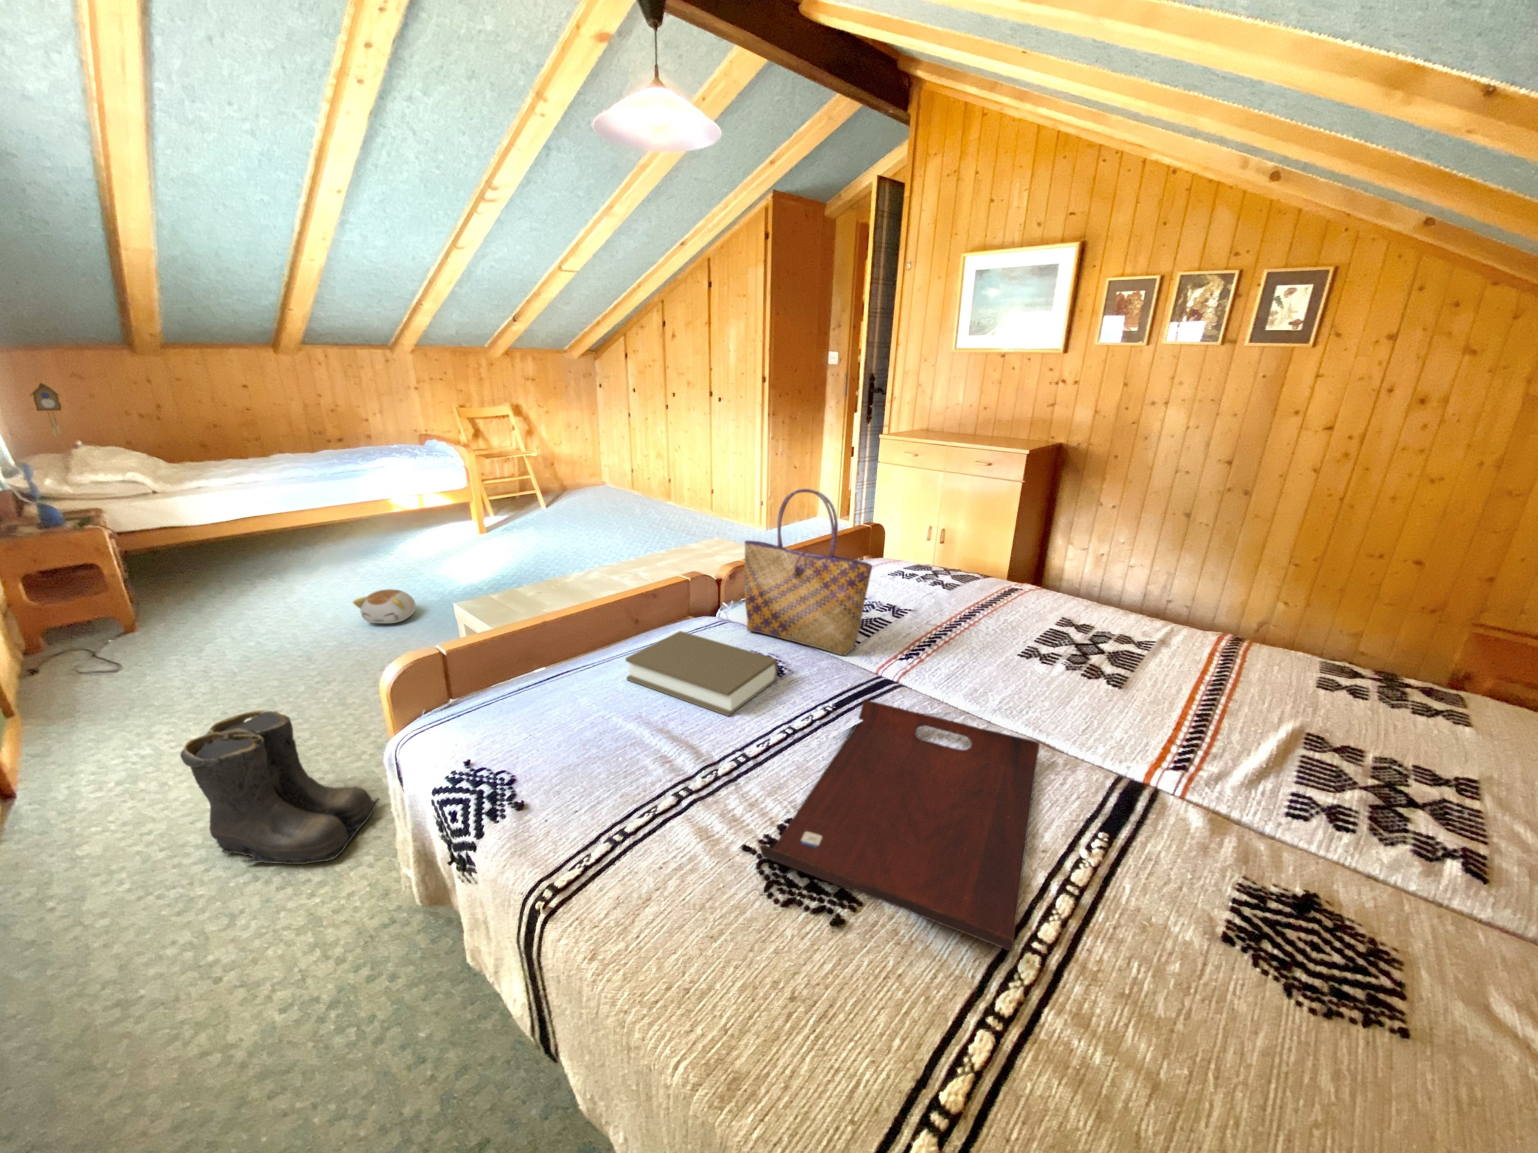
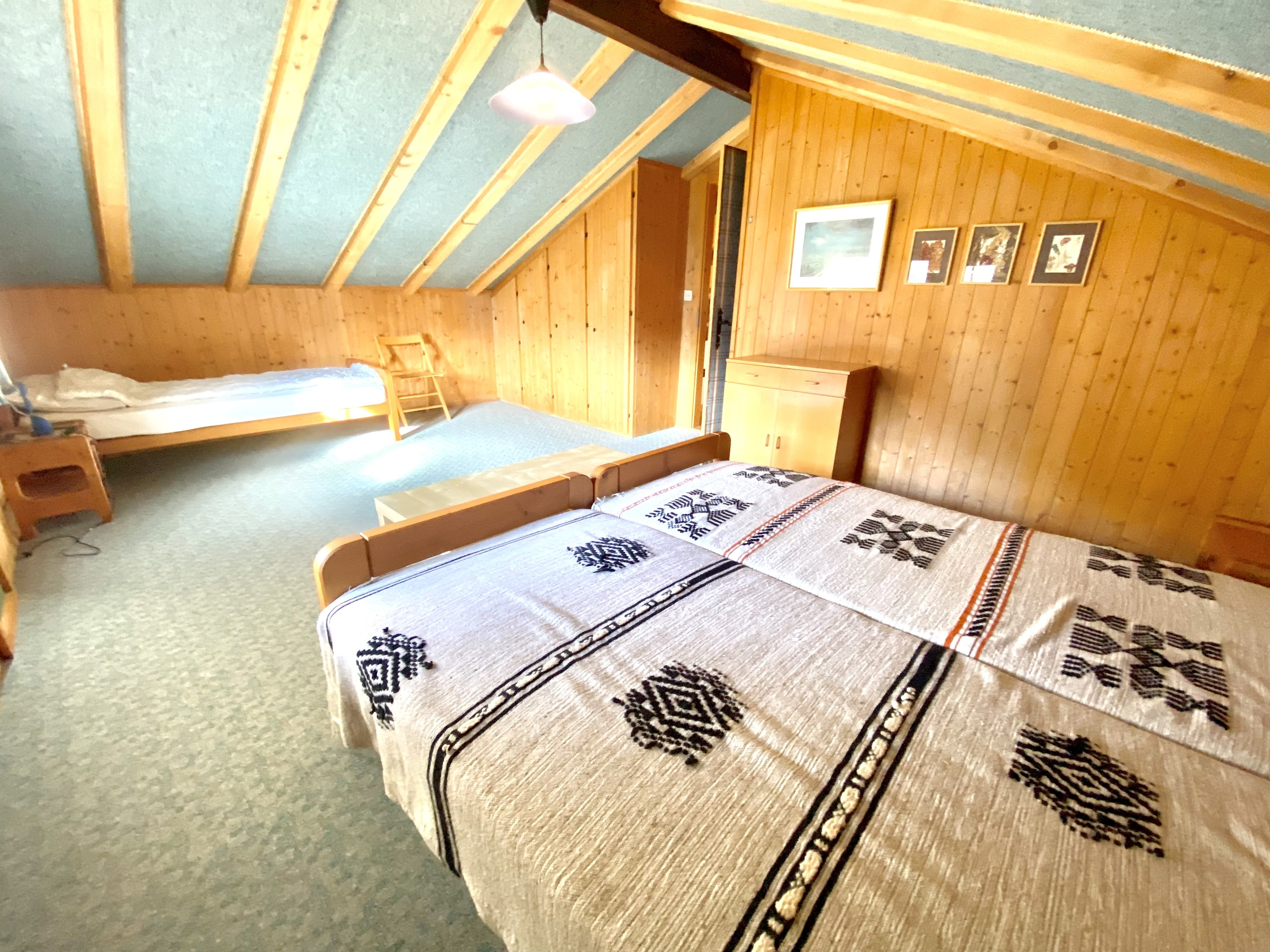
- serving tray [761,699,1040,952]
- book [625,630,779,717]
- plush toy [352,589,417,624]
- boots [179,710,380,865]
- tote bag [744,488,873,656]
- cuckoo clock [29,382,62,437]
